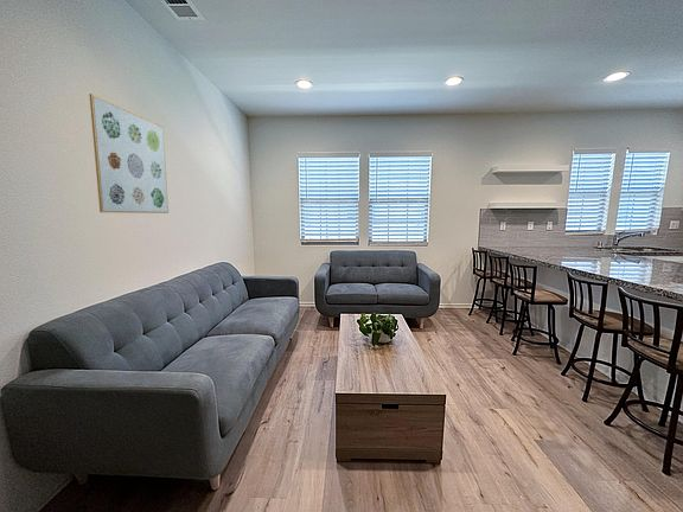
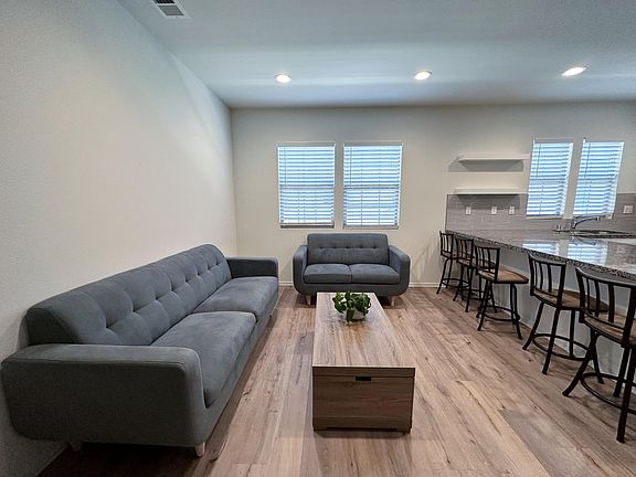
- wall art [88,92,170,215]
